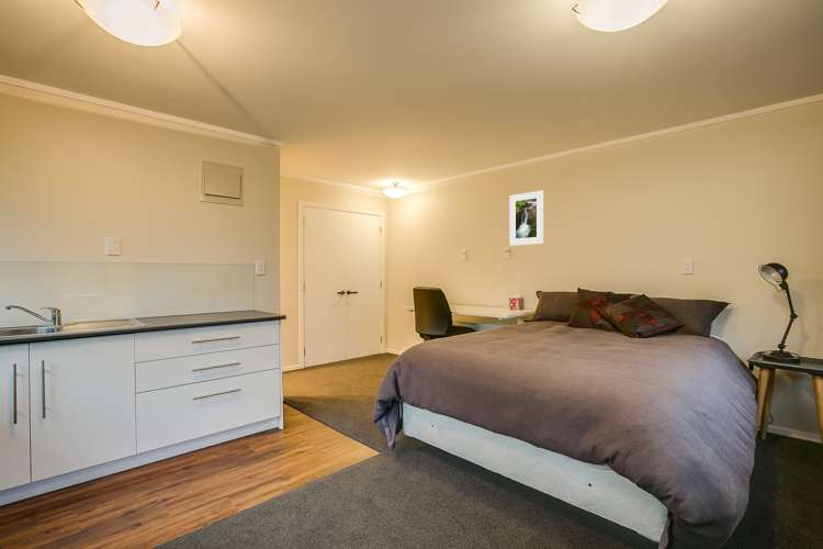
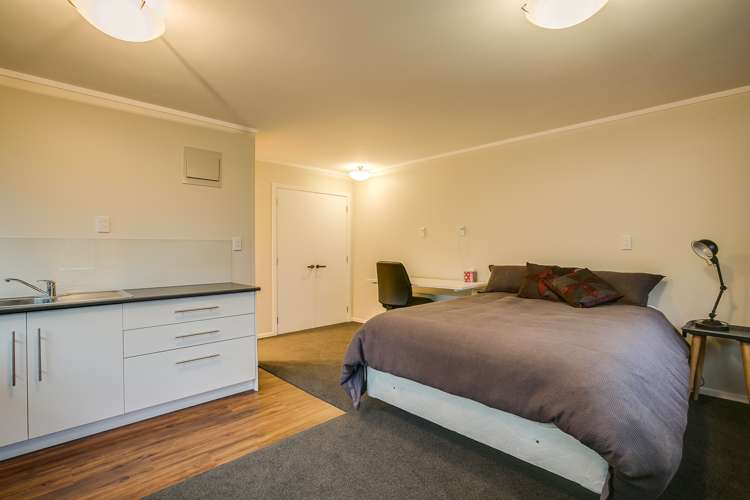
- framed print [509,190,544,246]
